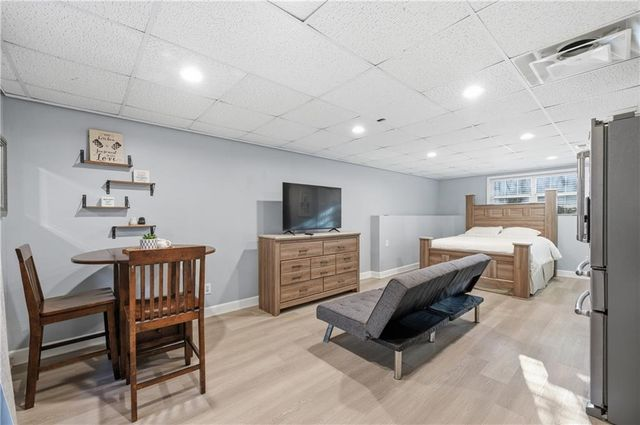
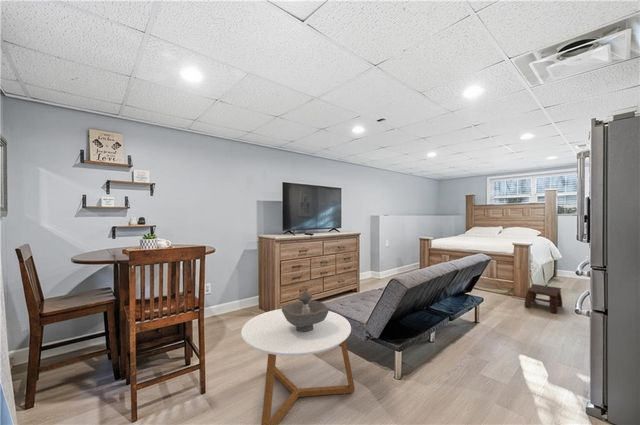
+ stool [523,283,564,314]
+ decorative bowl [281,290,329,332]
+ coffee table [240,308,356,425]
